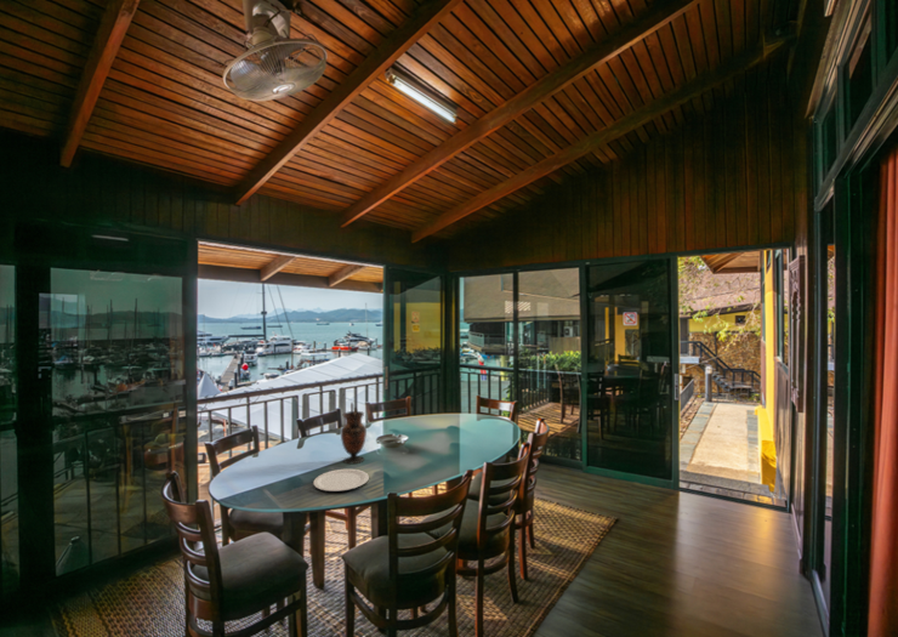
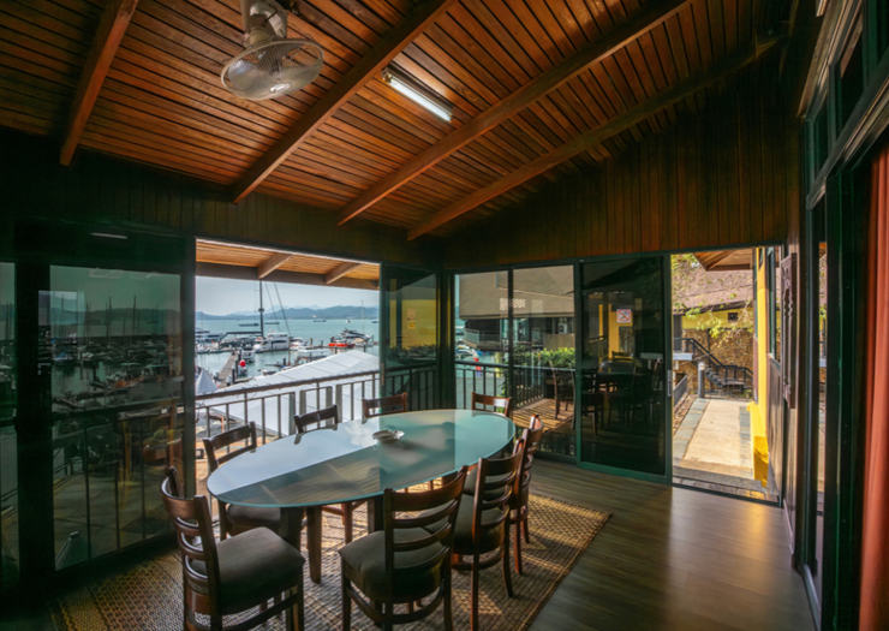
- vase [340,402,368,465]
- plate [312,468,370,493]
